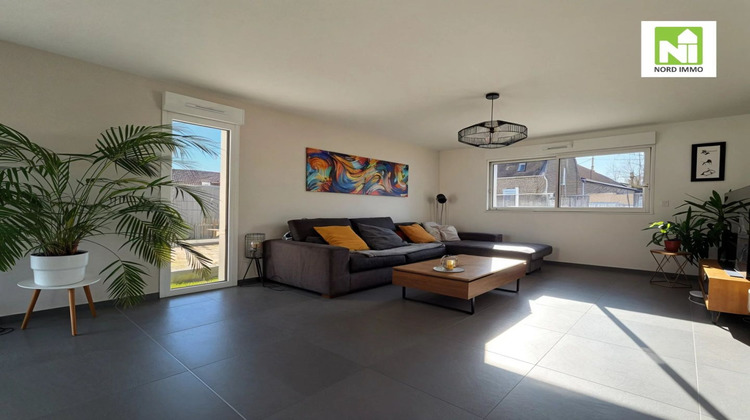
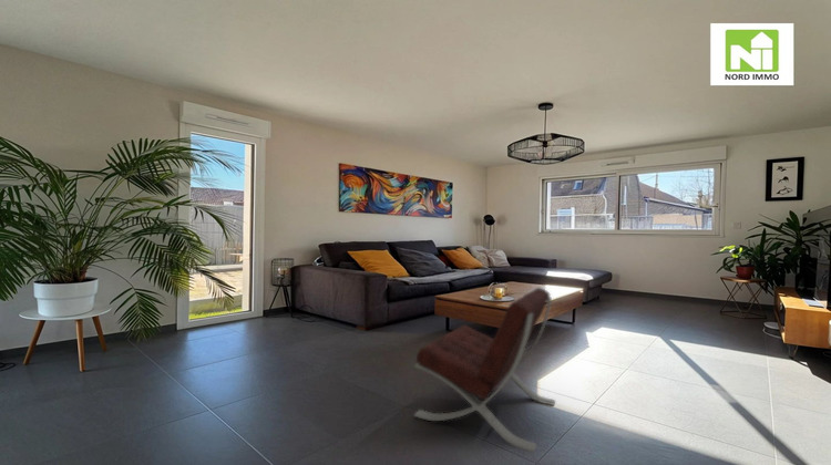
+ lounge chair [413,287,556,454]
